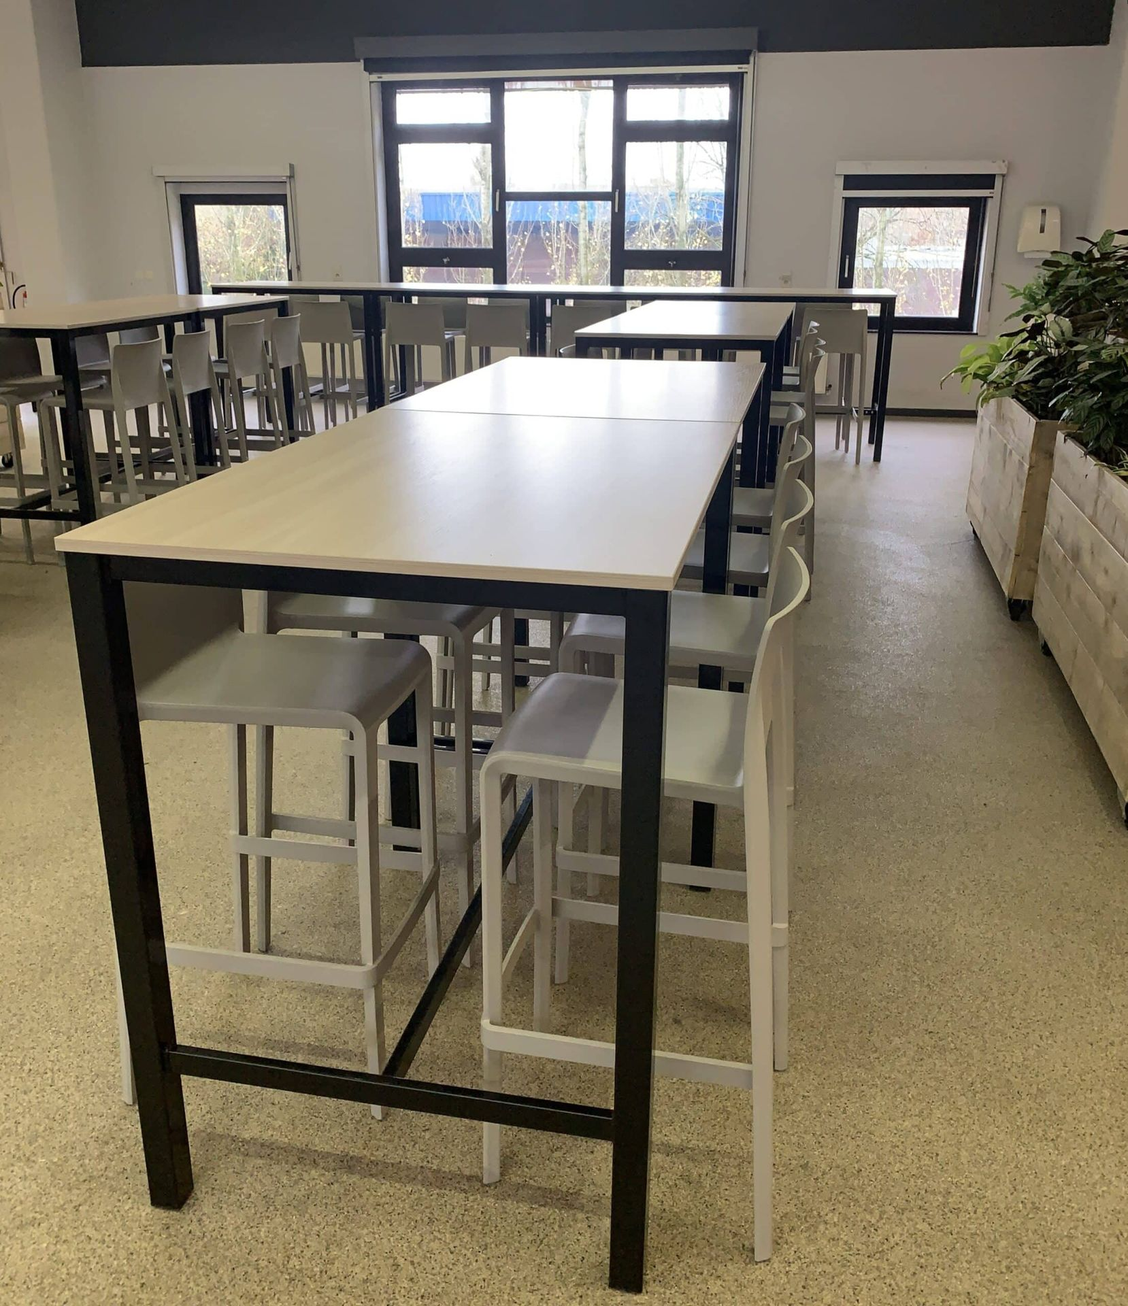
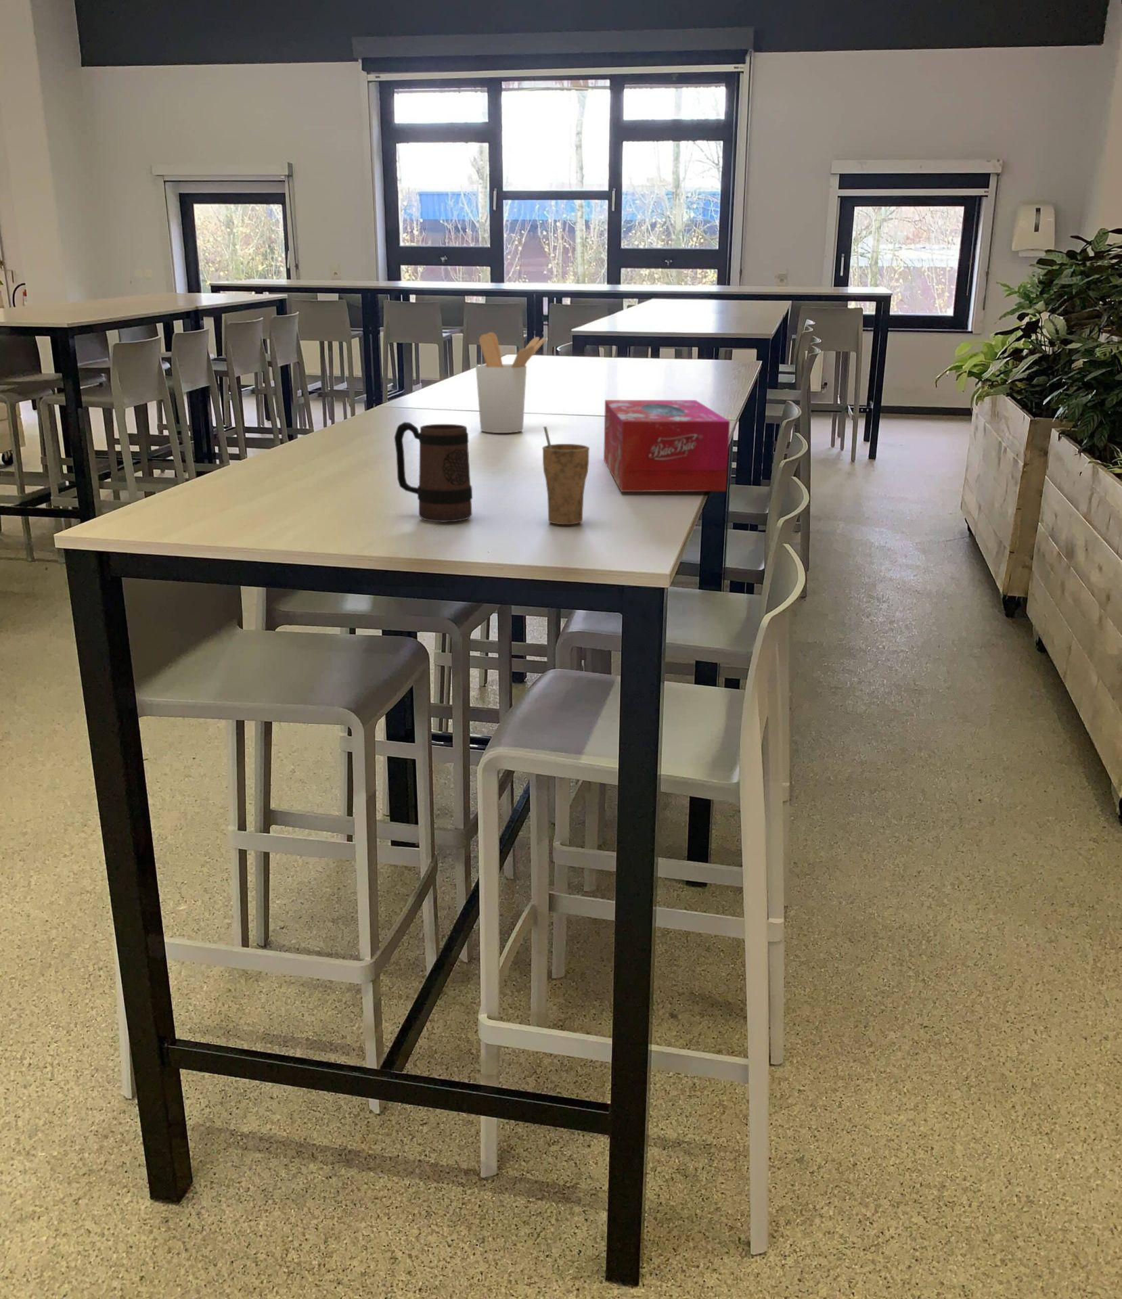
+ cup [542,425,590,525]
+ utensil holder [475,331,548,434]
+ mug [394,422,473,522]
+ tissue box [603,399,731,493]
